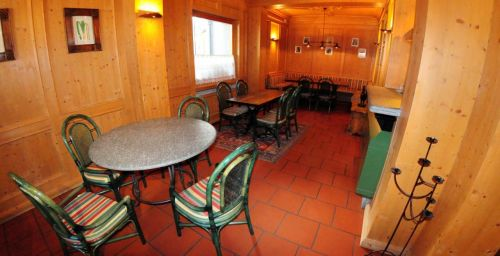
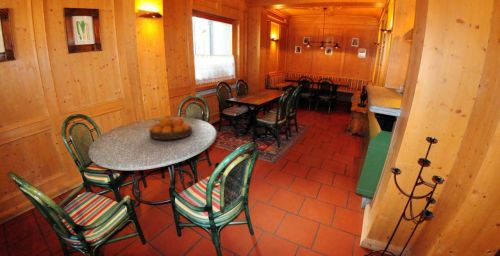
+ fruit bowl [148,114,193,140]
